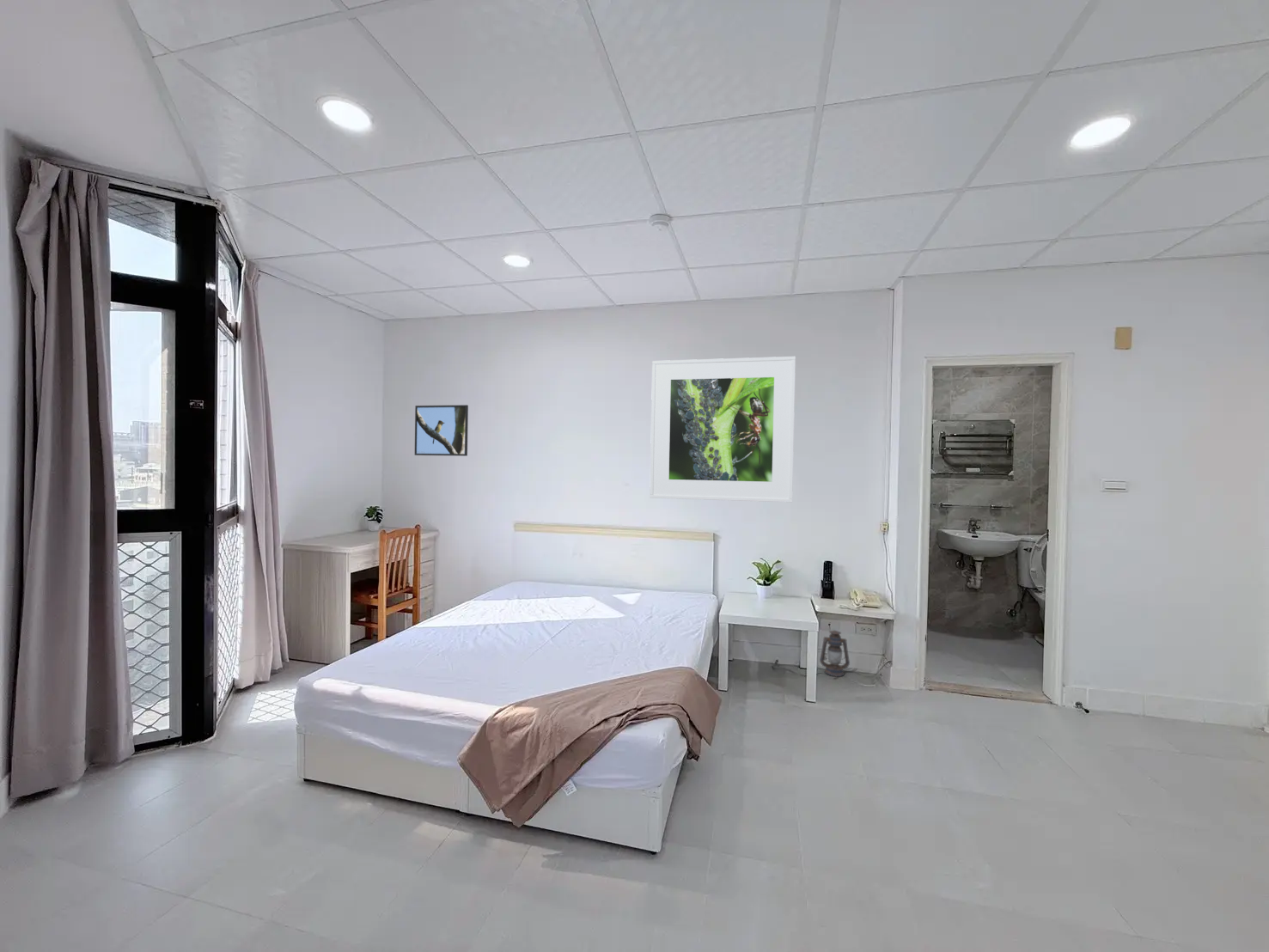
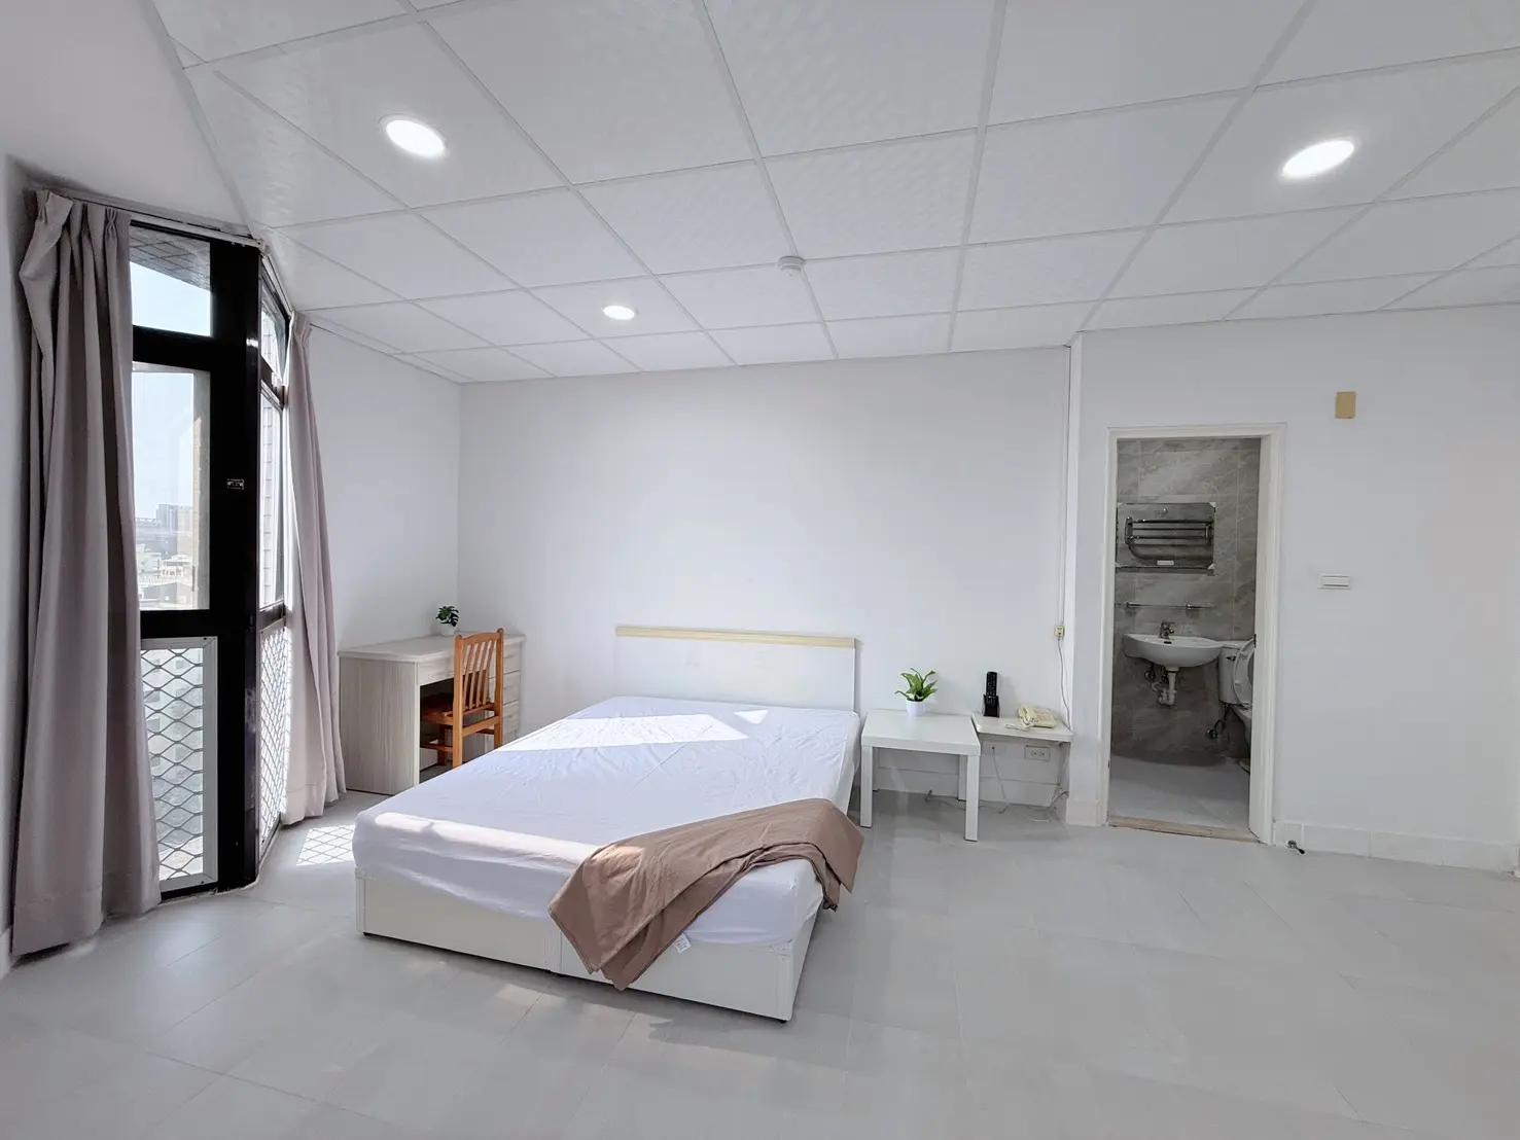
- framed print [649,356,796,503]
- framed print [414,404,469,457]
- lantern [819,630,851,678]
